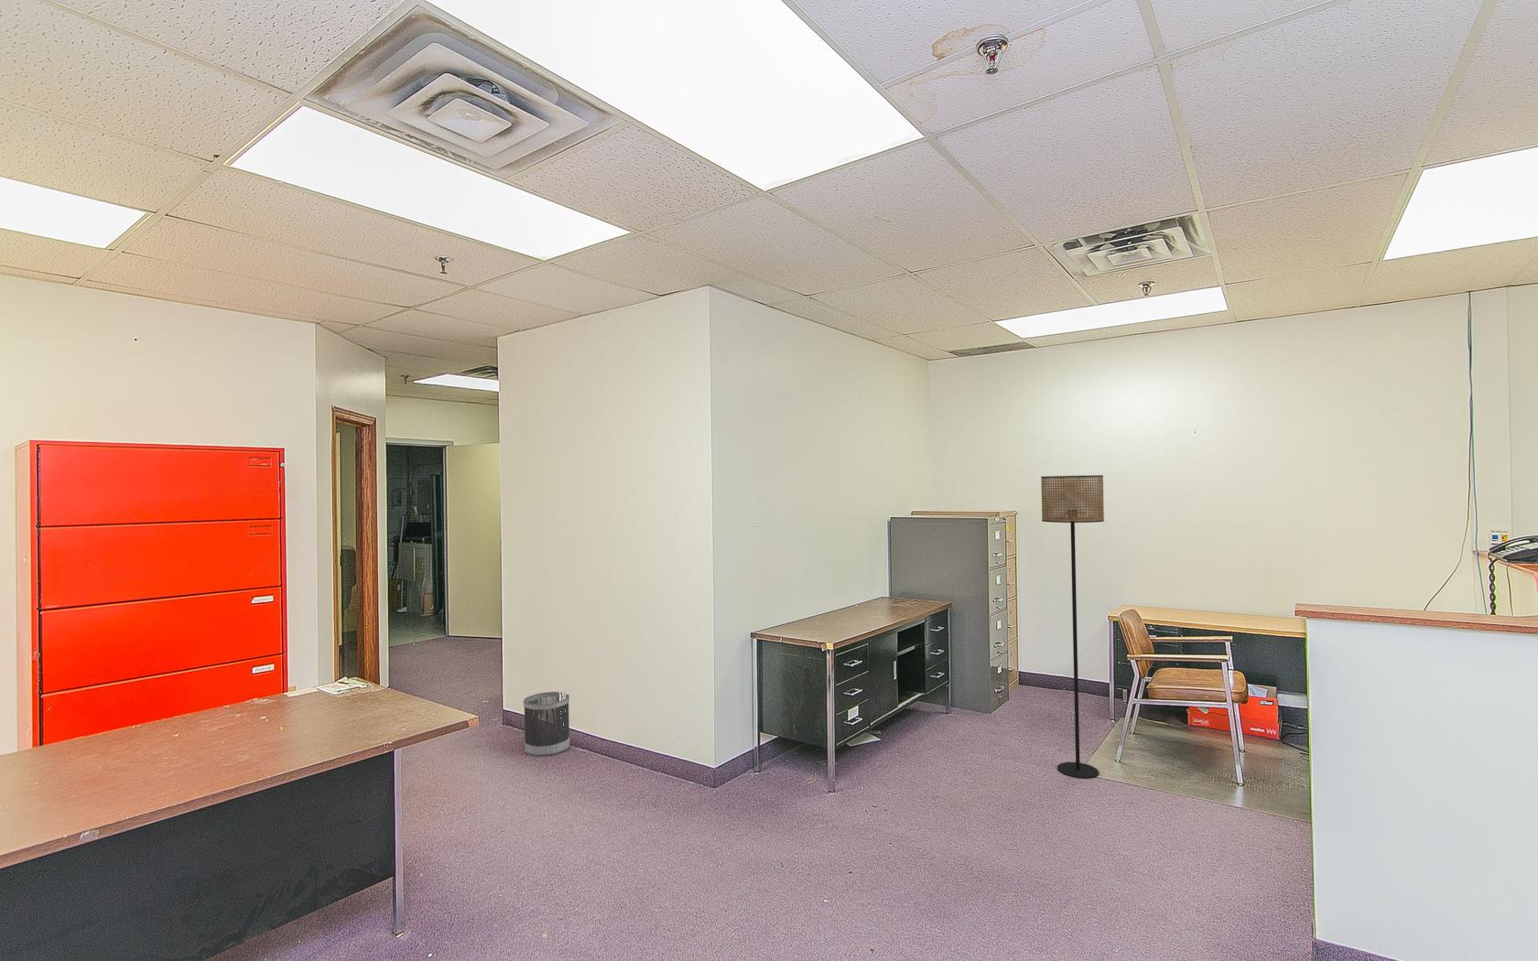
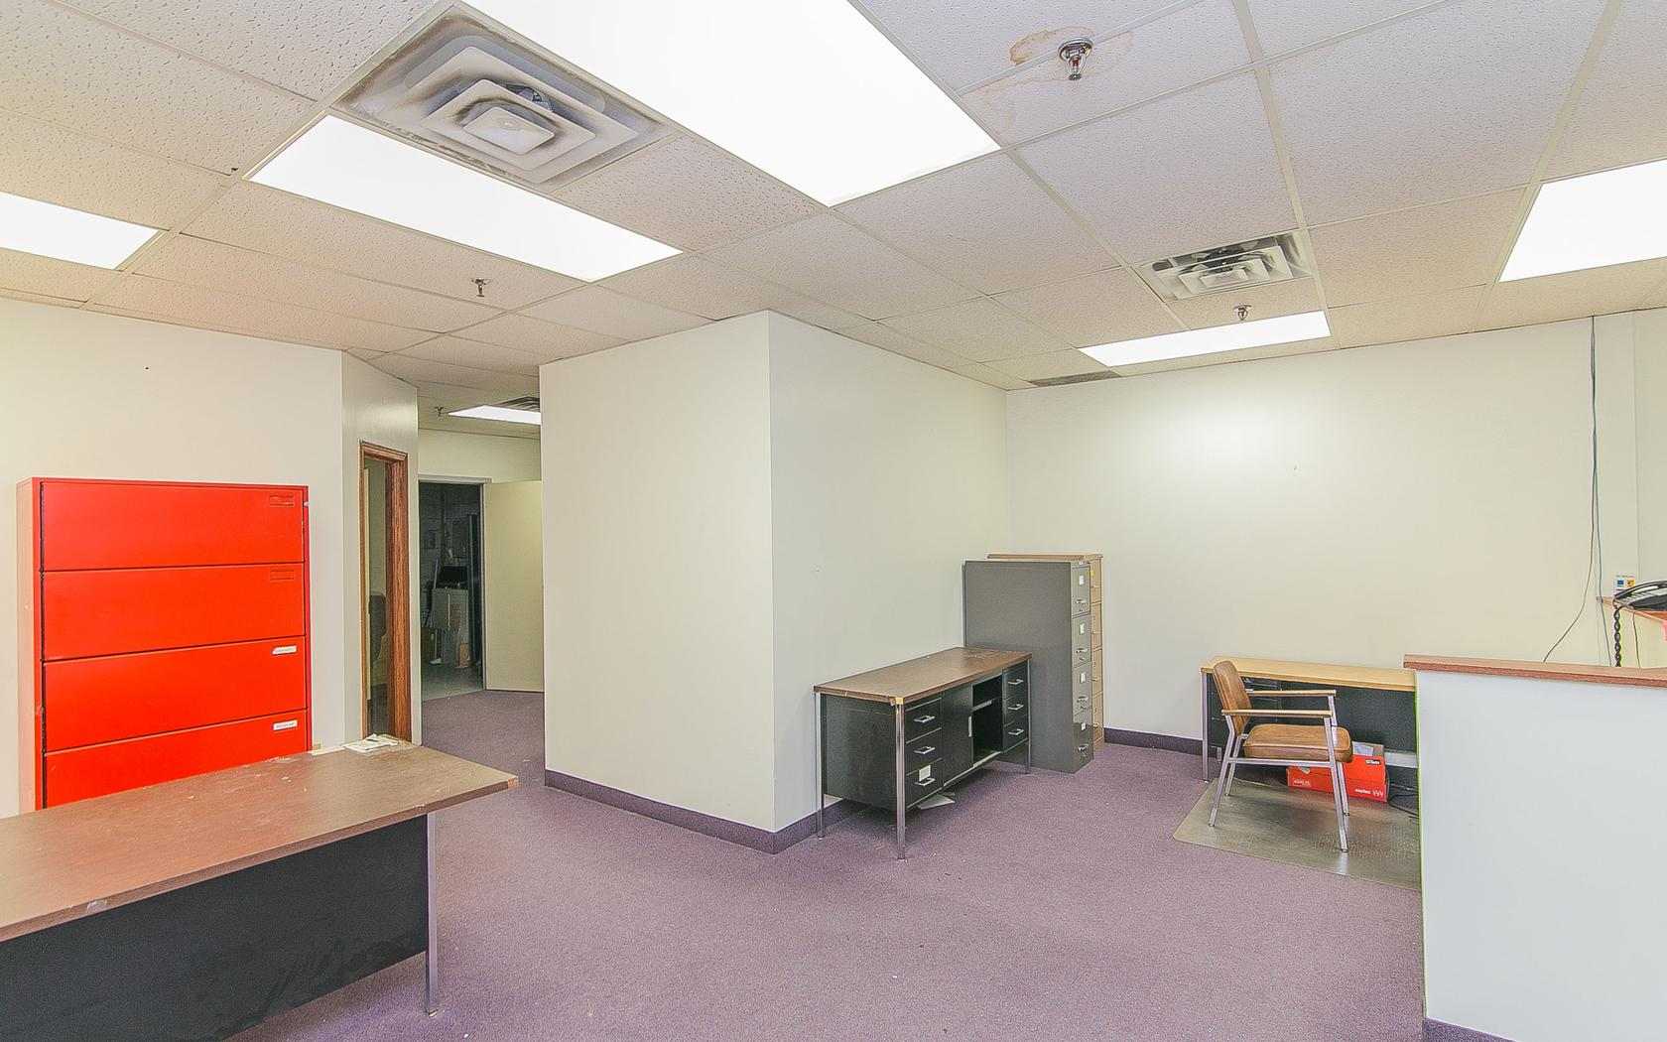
- floor lamp [1040,474,1105,778]
- wastebasket [523,691,571,757]
